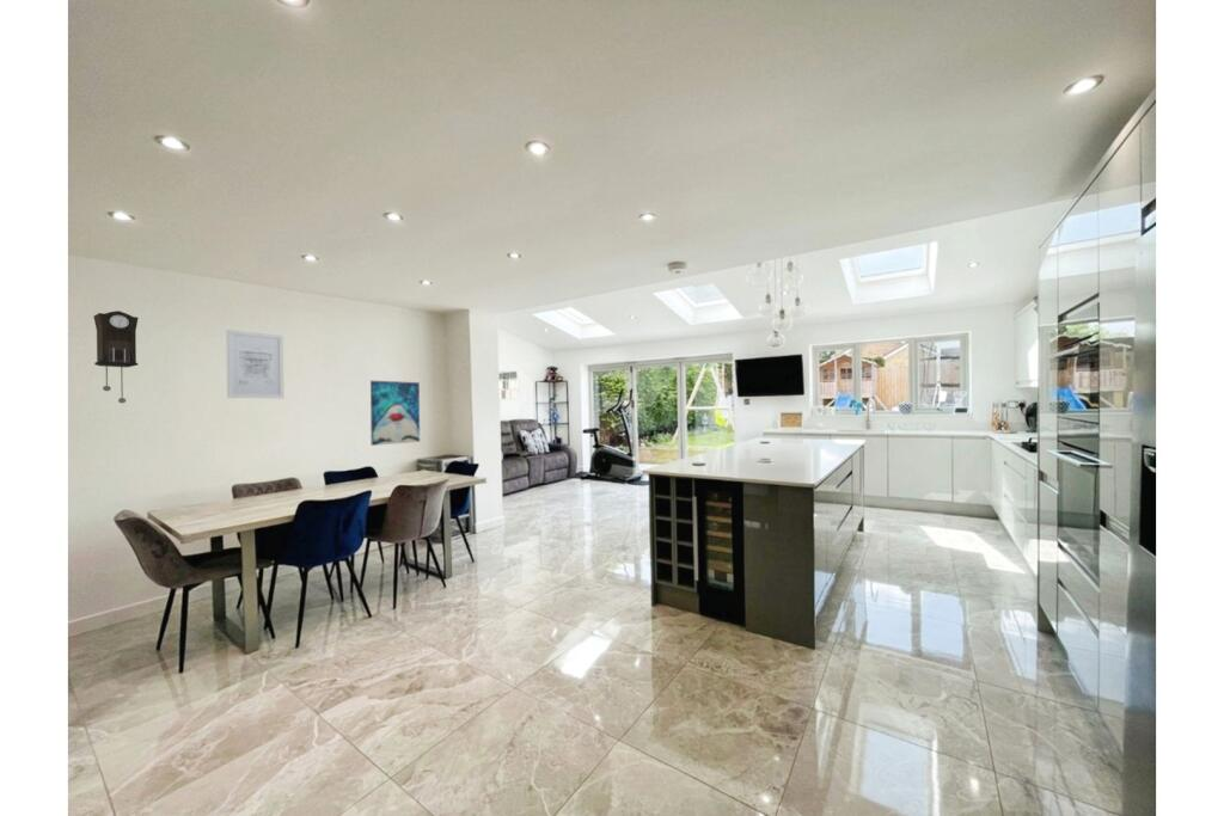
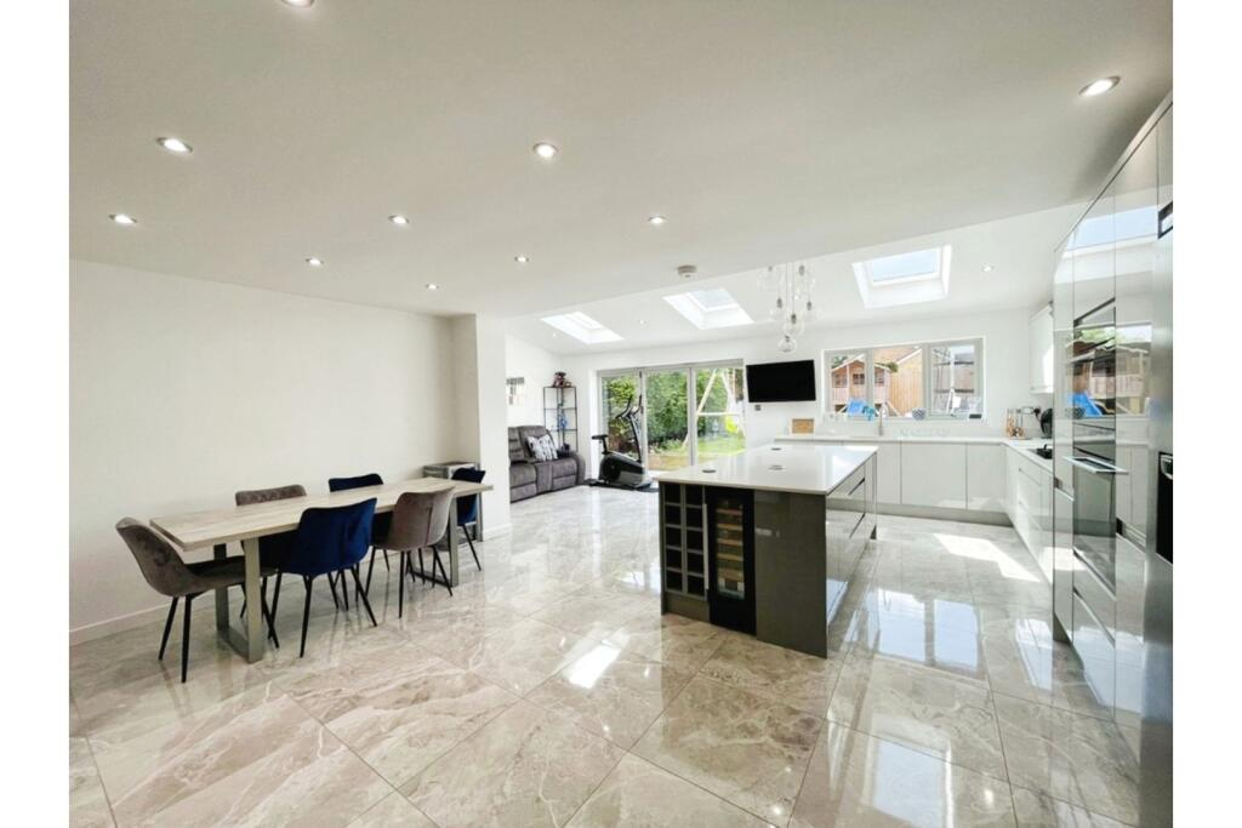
- wall art [369,380,421,447]
- pendulum clock [92,309,139,404]
- wall art [226,329,284,400]
